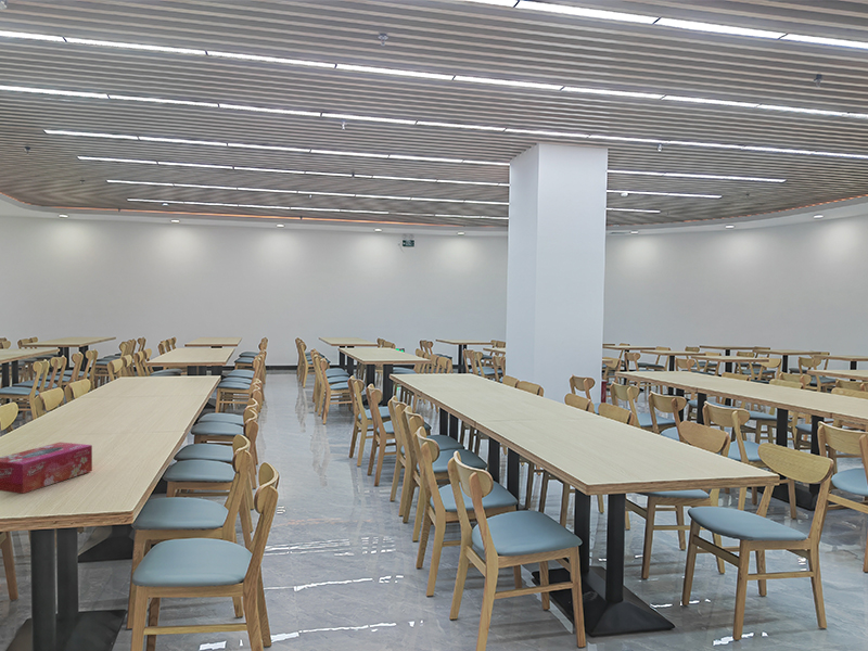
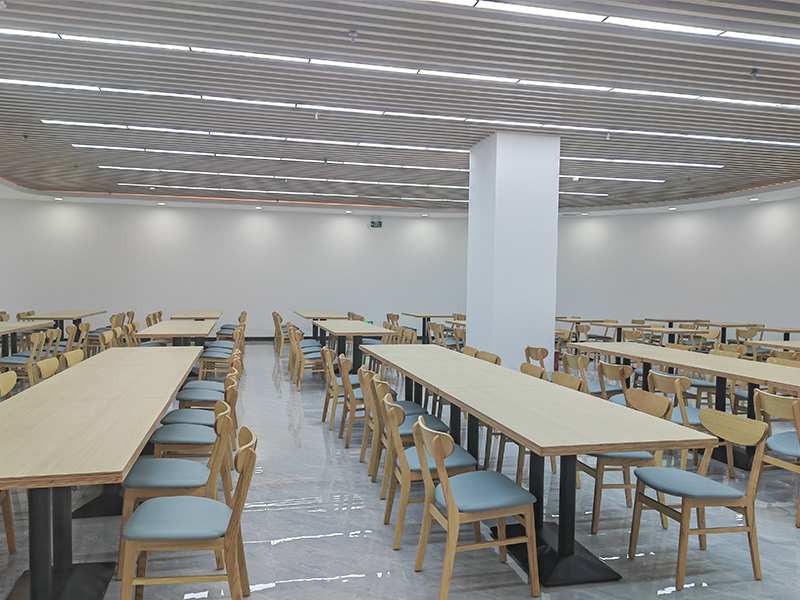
- tissue box [0,442,93,495]
